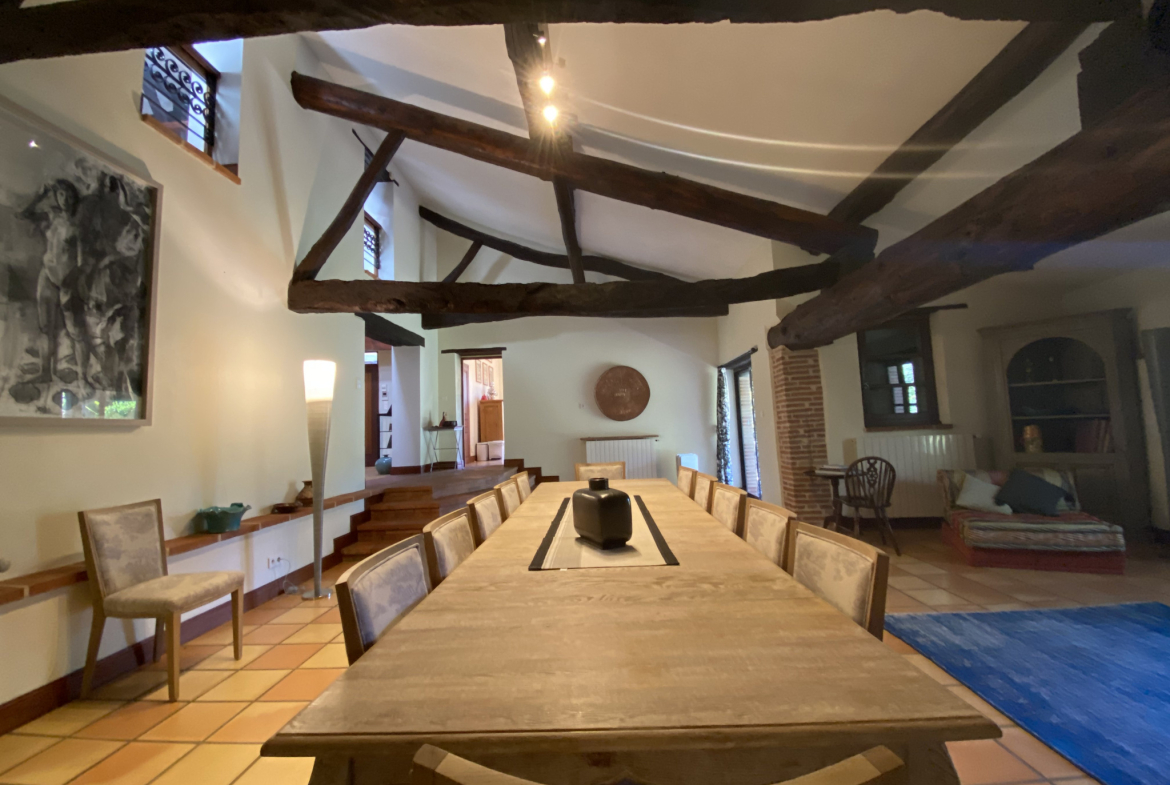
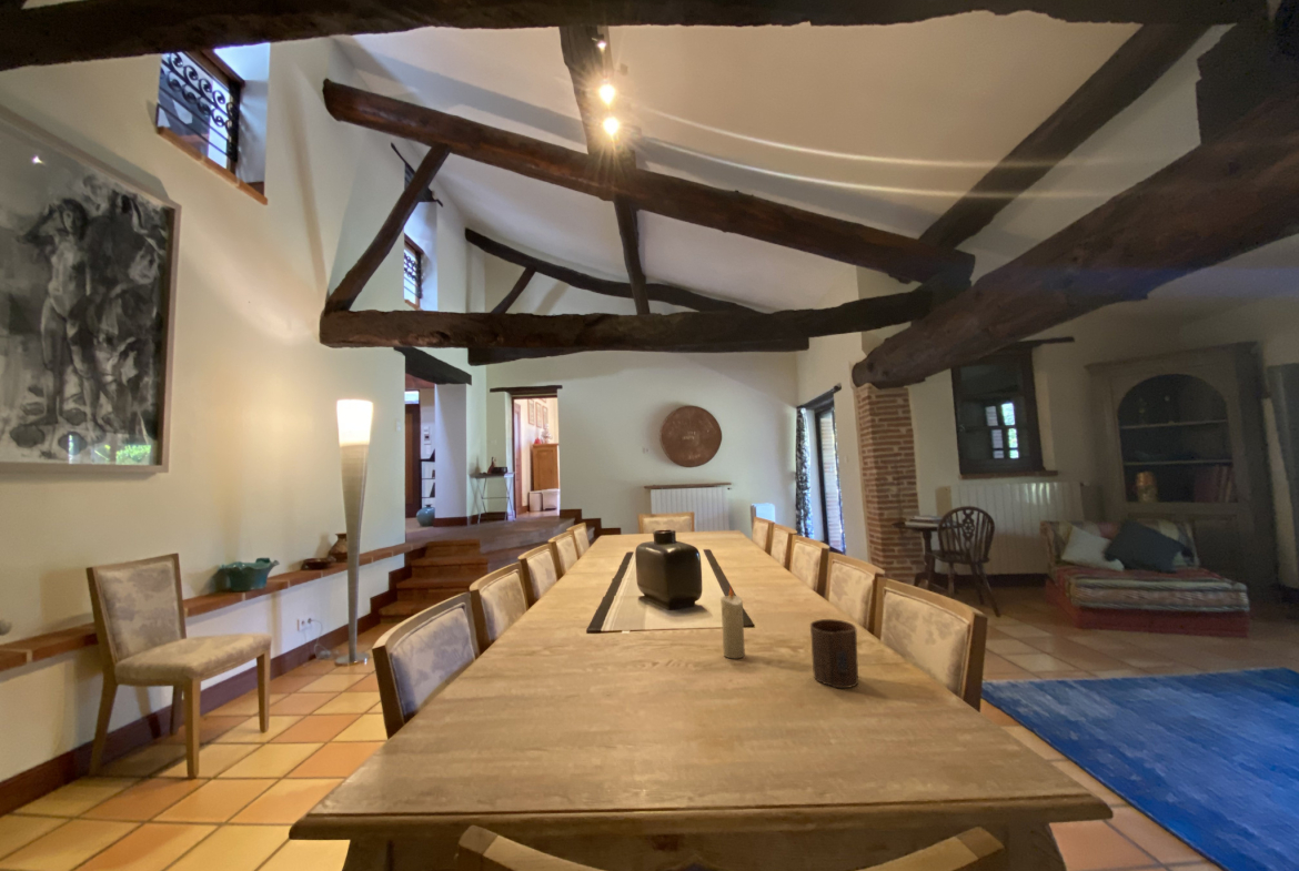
+ candle [719,585,746,659]
+ cup [809,618,859,689]
